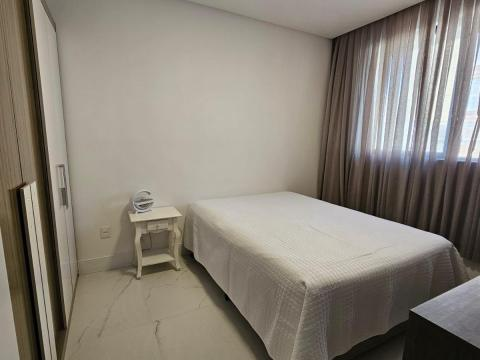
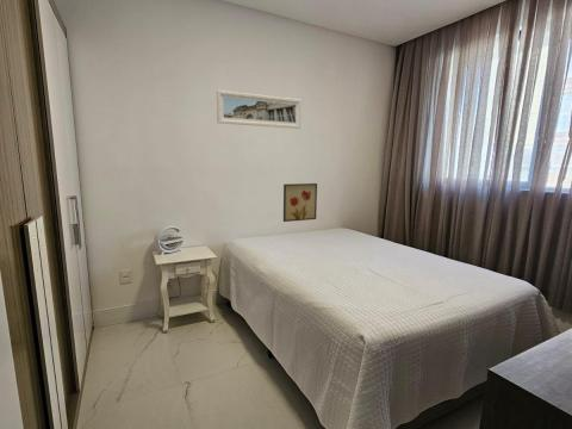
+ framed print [216,89,303,130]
+ wall art [282,182,318,223]
